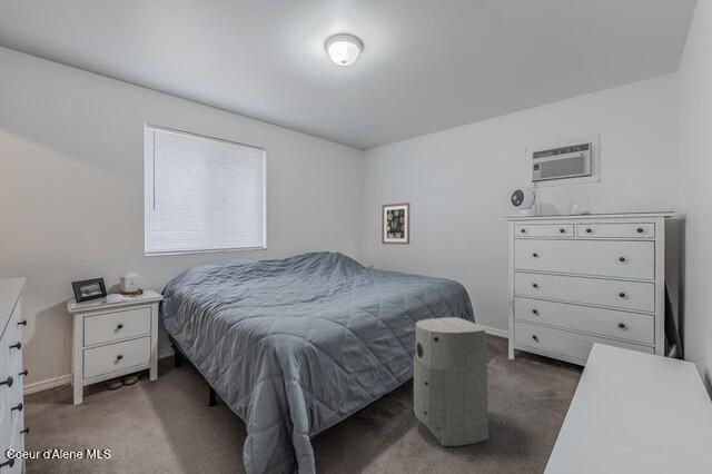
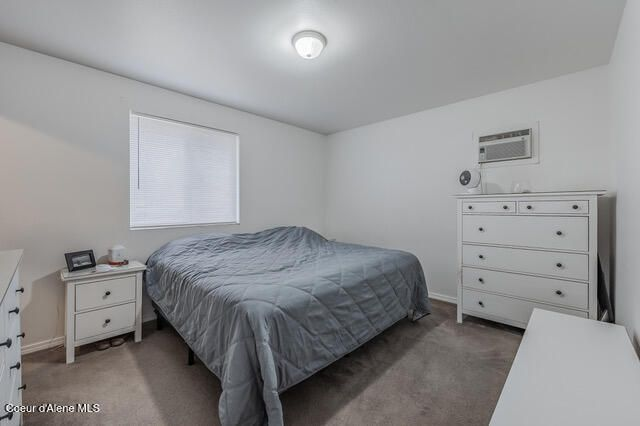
- wall art [380,201,411,246]
- air purifier [413,316,490,447]
